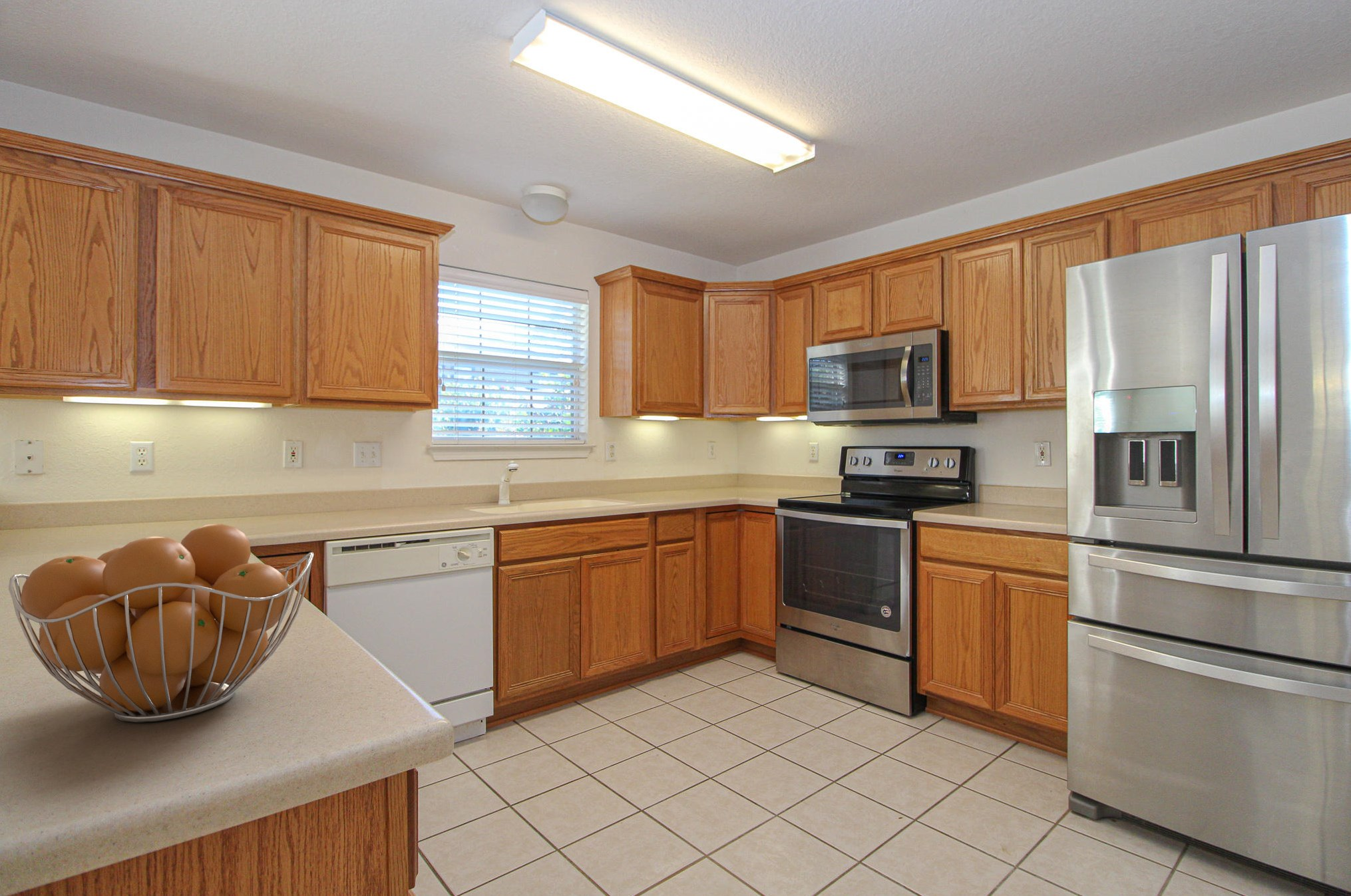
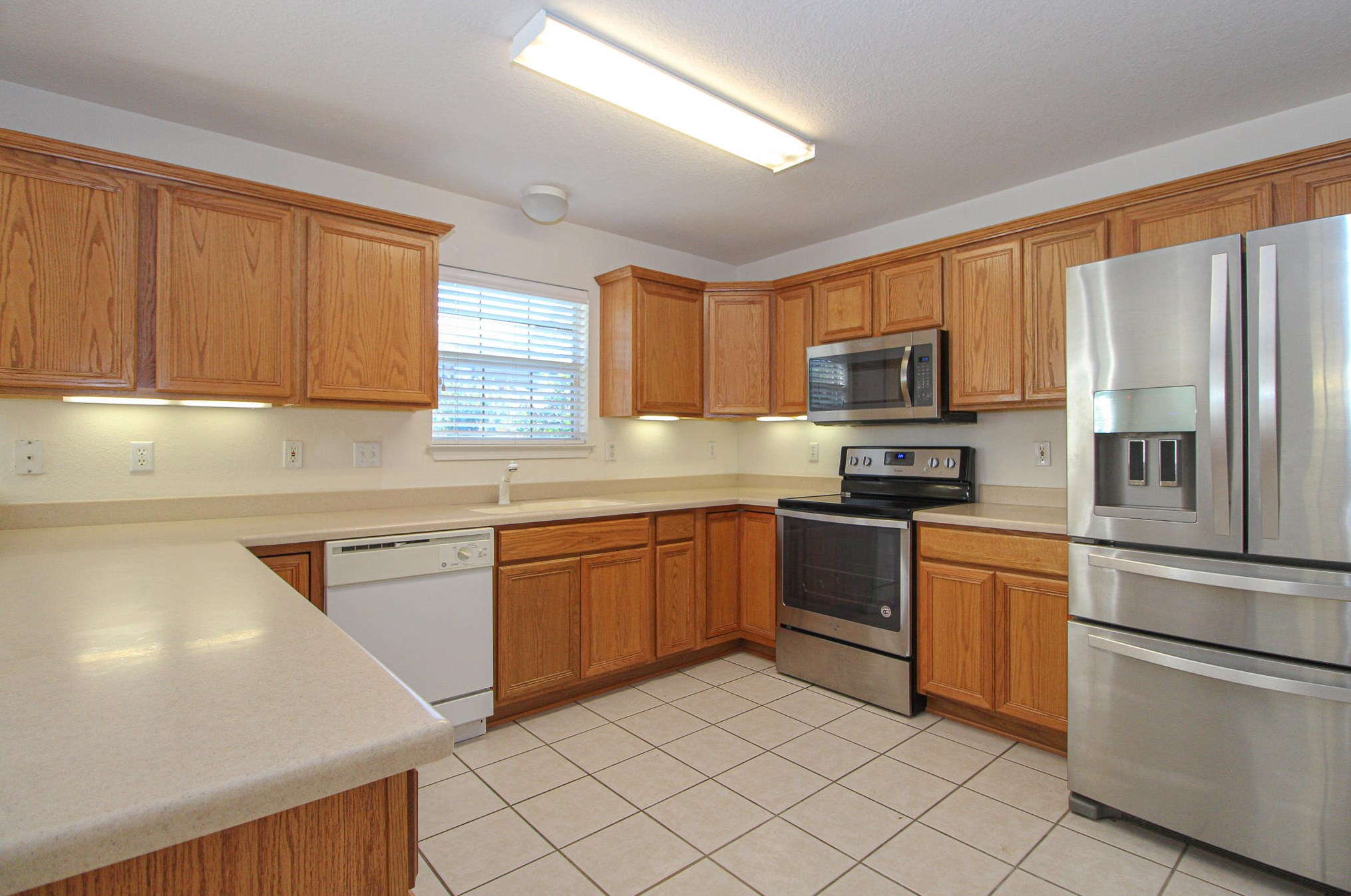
- fruit basket [8,523,314,723]
